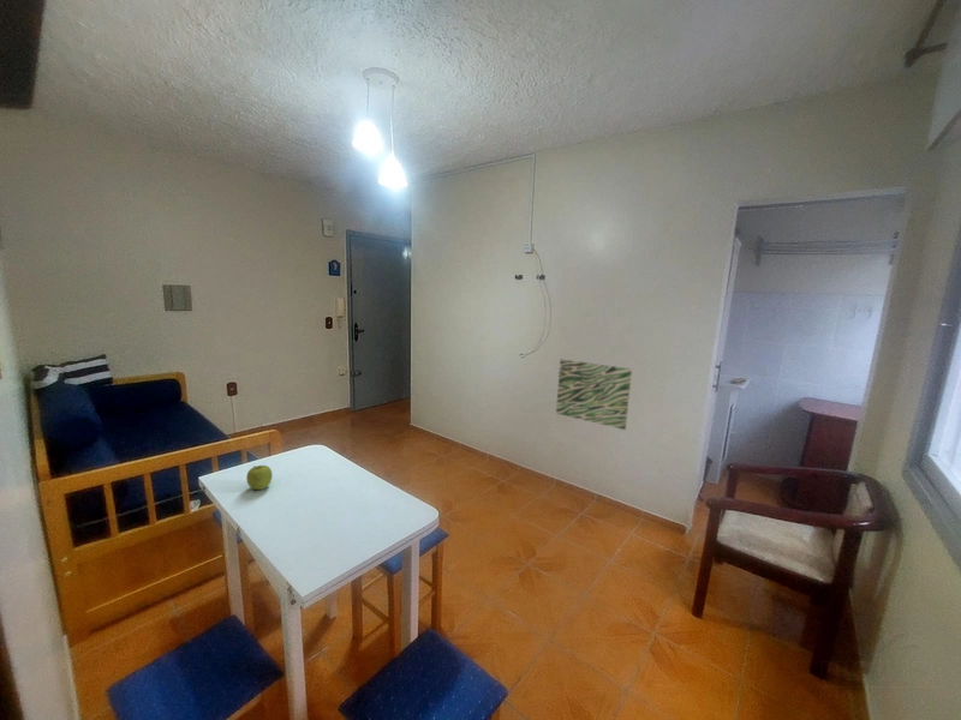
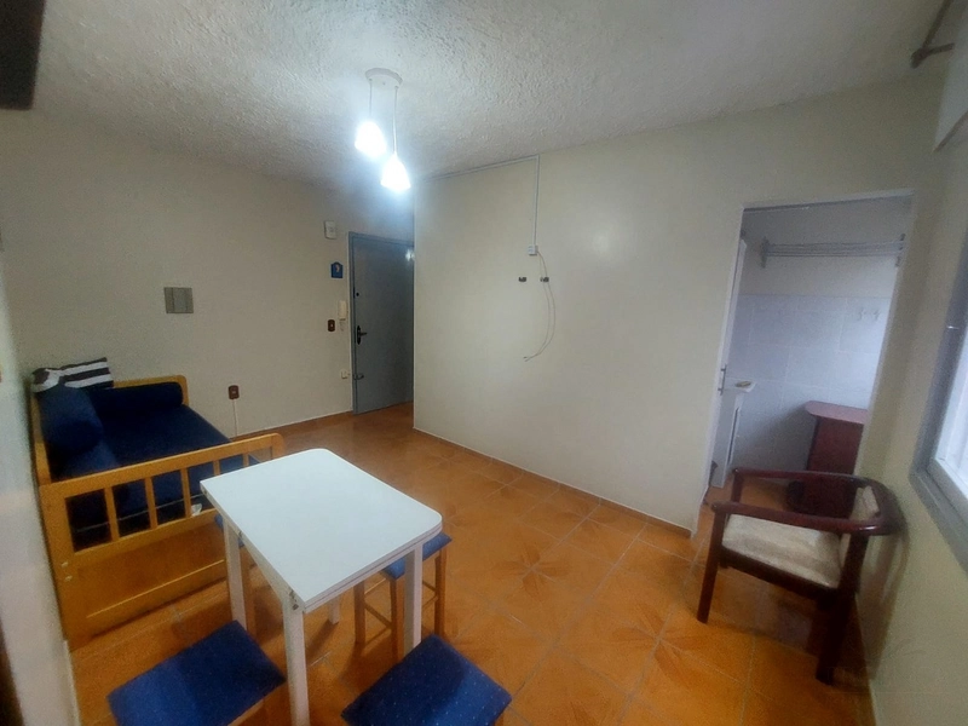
- wall art [555,358,633,431]
- fruit [245,464,274,491]
